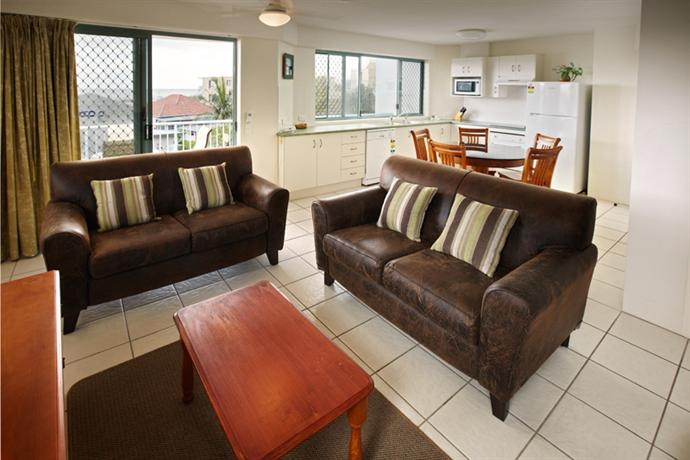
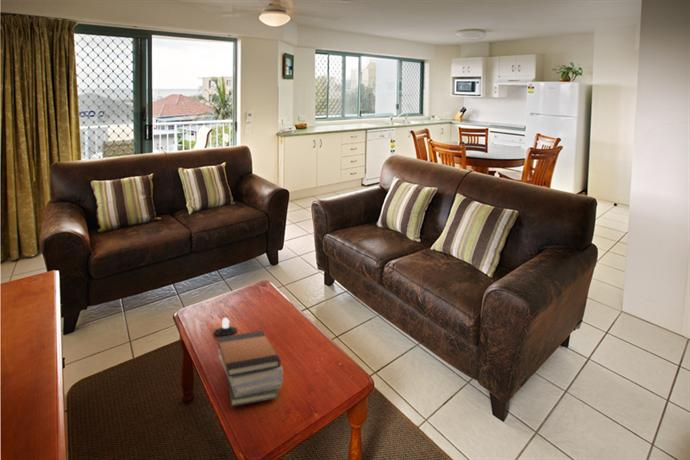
+ book stack [217,330,284,407]
+ candle [213,317,238,336]
